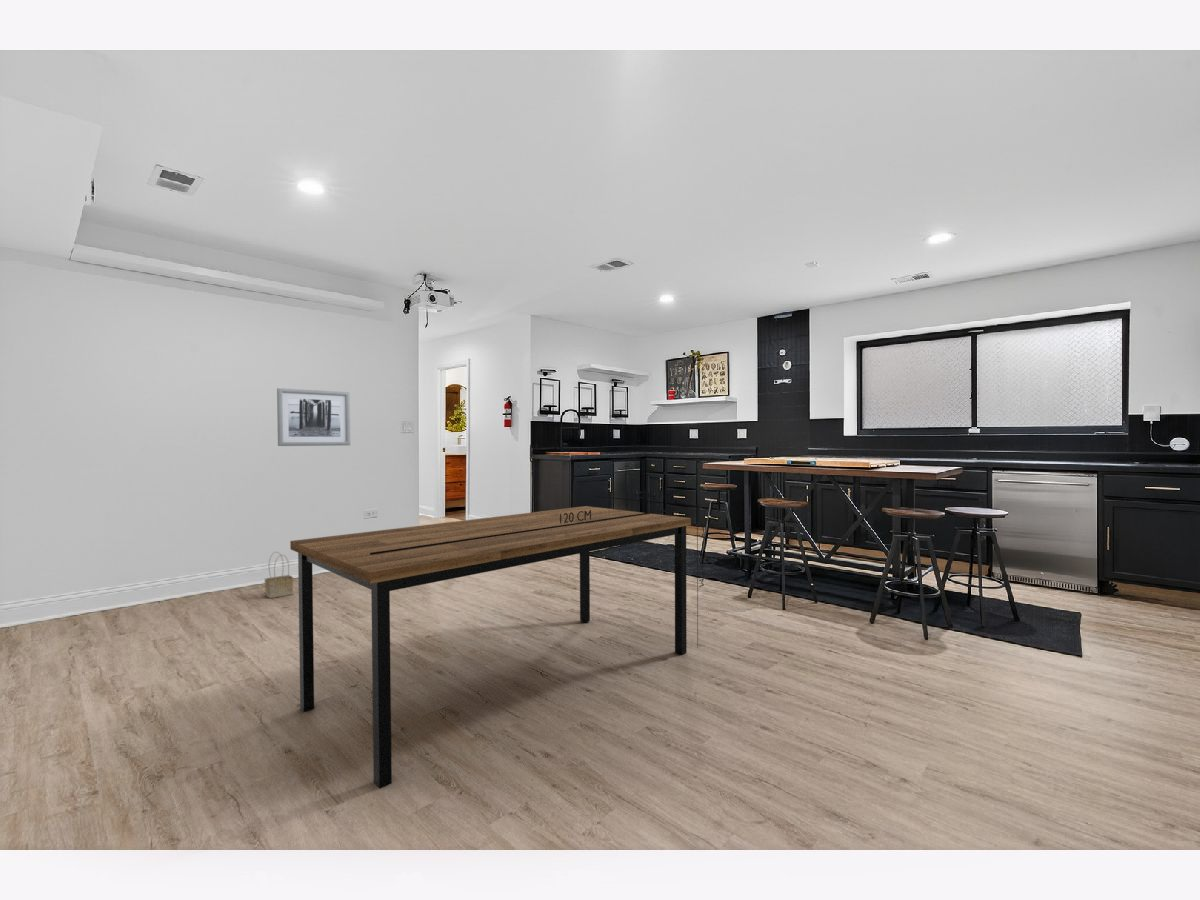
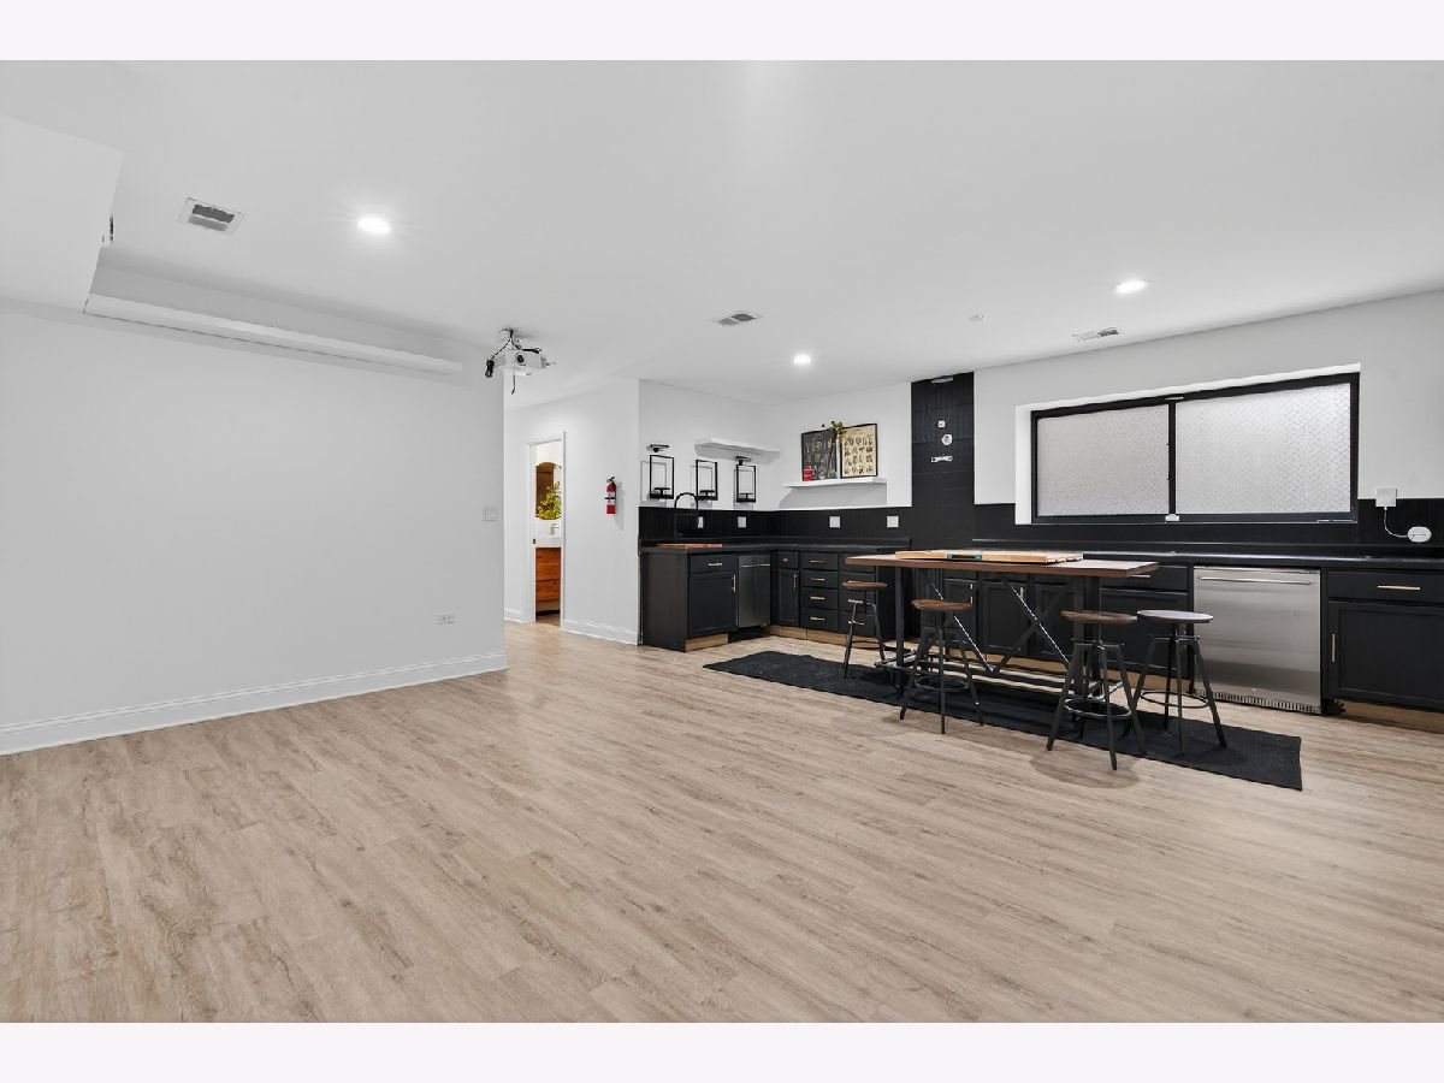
- basket [264,551,295,599]
- wall art [276,387,351,447]
- dining table [289,490,705,790]
